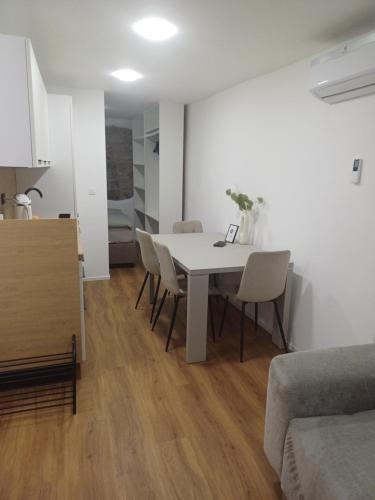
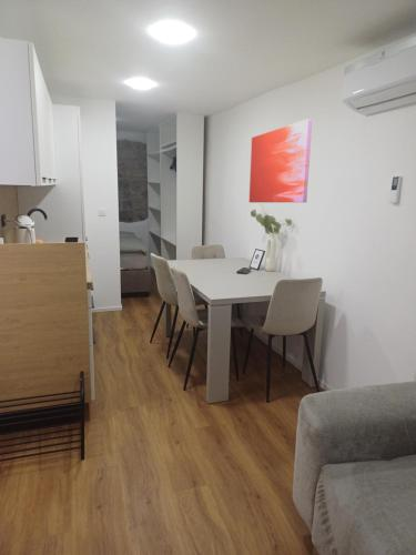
+ wall art [248,118,313,203]
